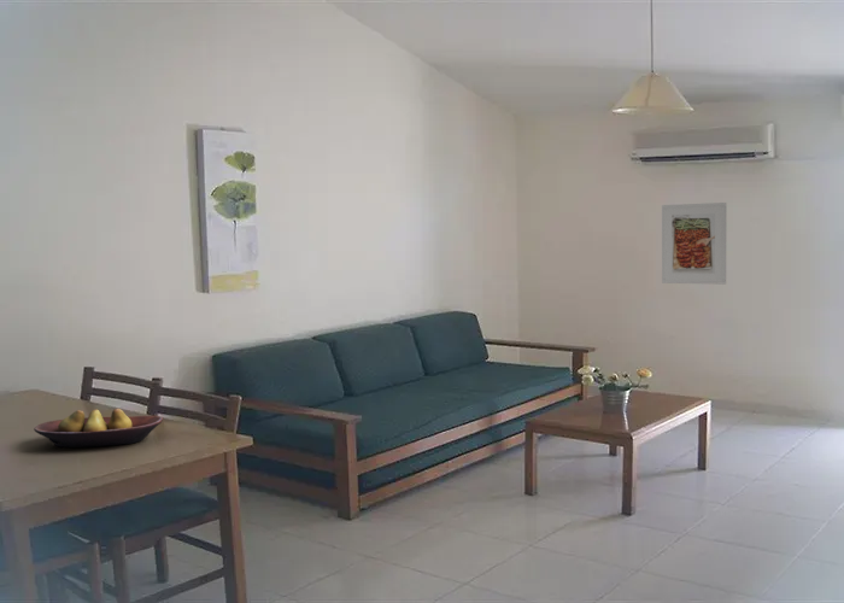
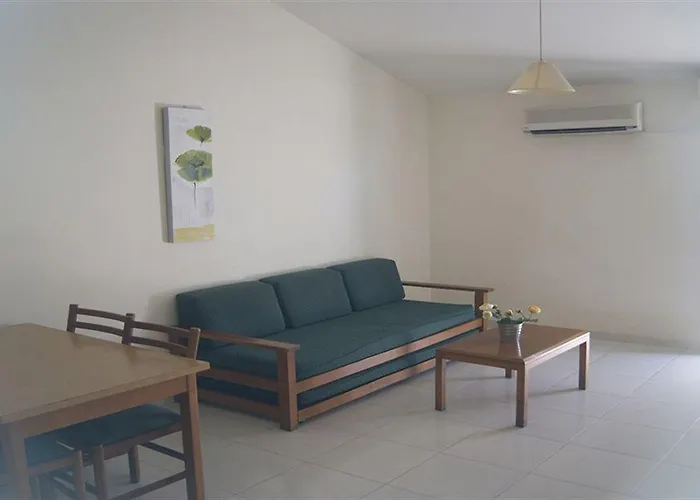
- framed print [661,201,727,286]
- fruit bowl [33,408,164,449]
